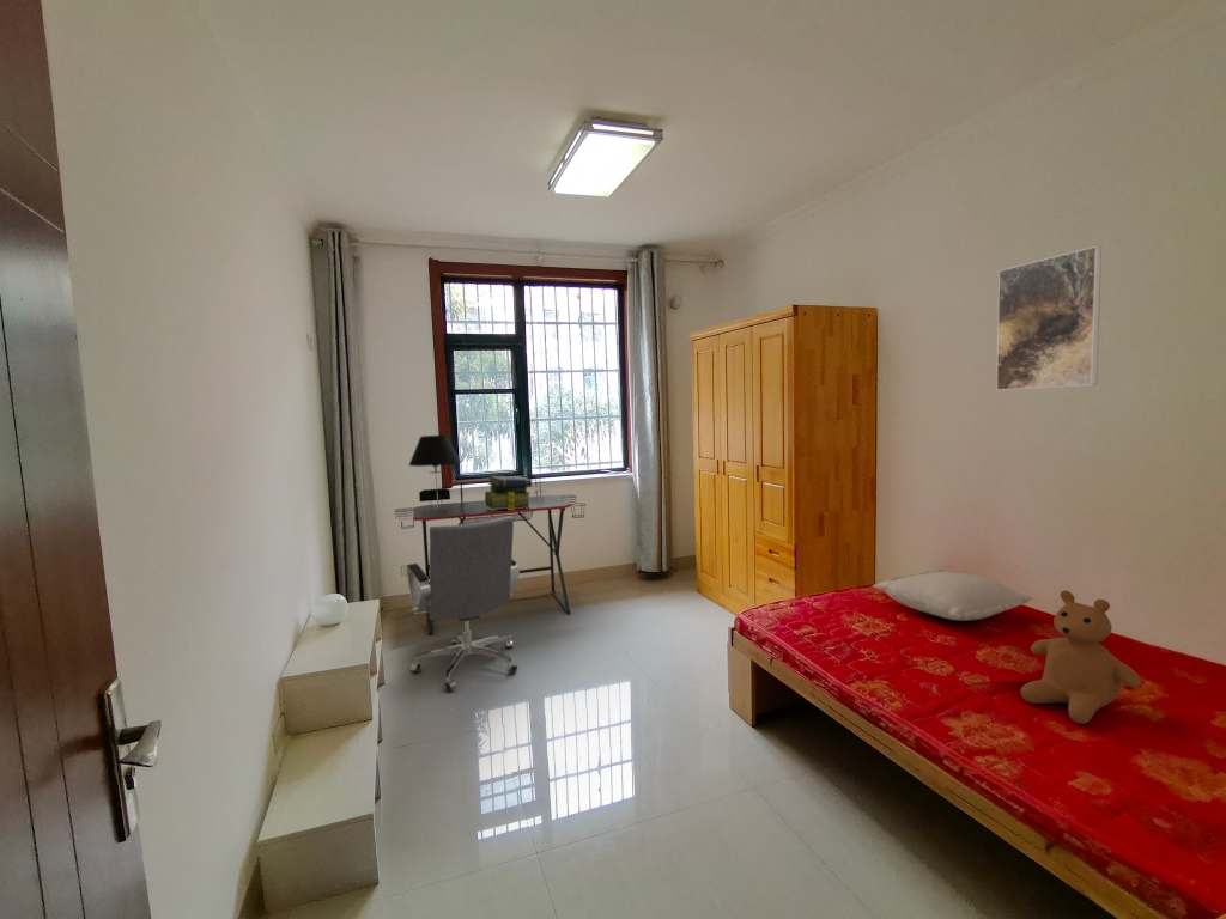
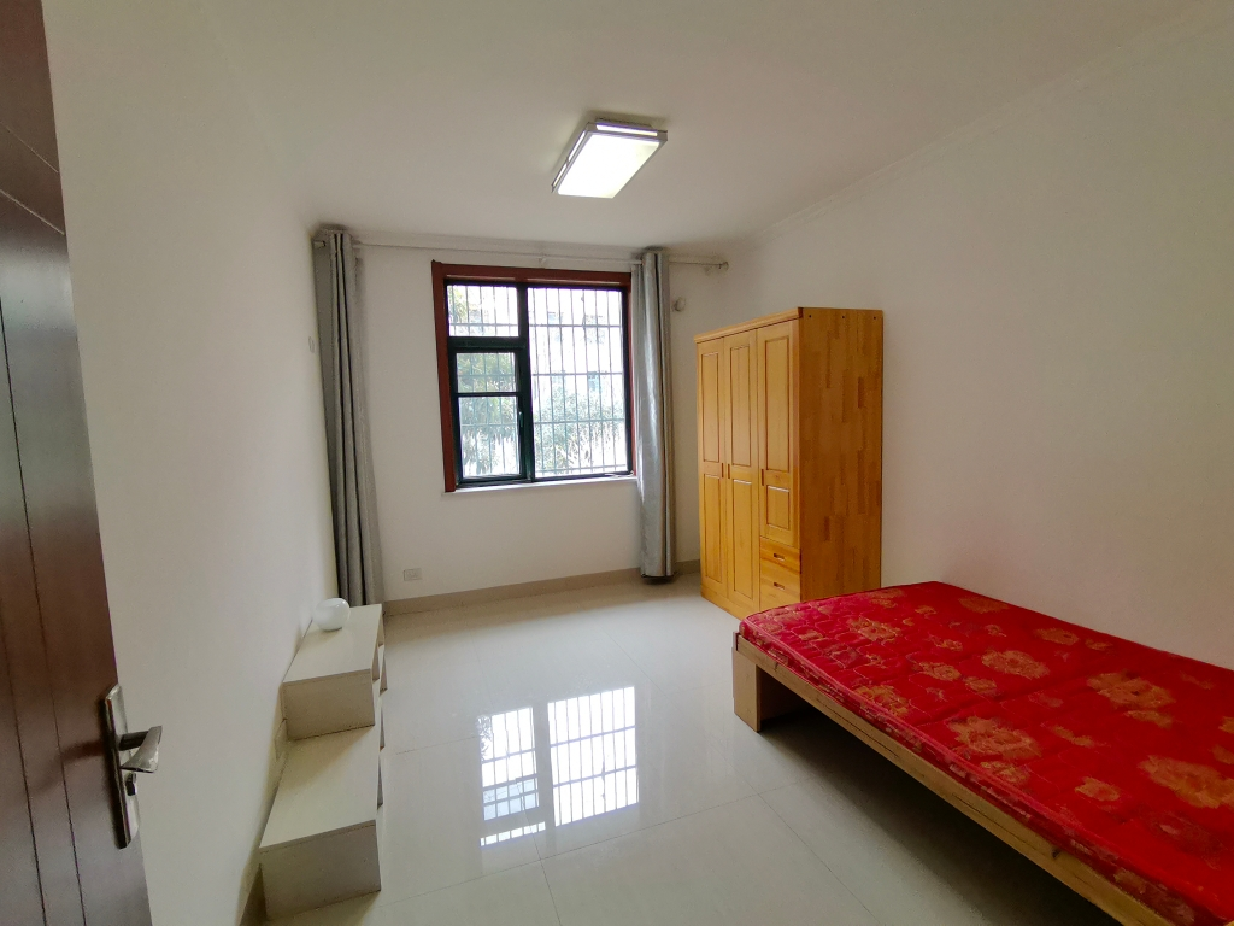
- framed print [995,245,1103,391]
- office chair [406,516,521,693]
- teddy bear [1020,590,1142,725]
- desk [393,475,587,635]
- pillow [872,570,1034,622]
- table lamp [407,434,462,507]
- stack of books [484,475,533,510]
